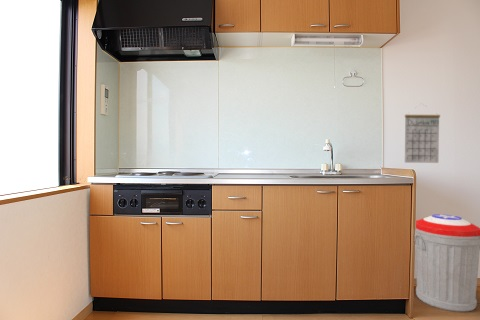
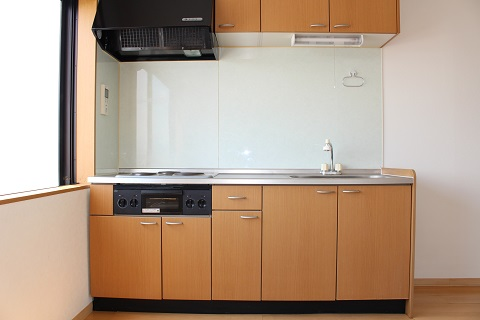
- calendar [404,103,441,164]
- trash can [414,213,480,313]
